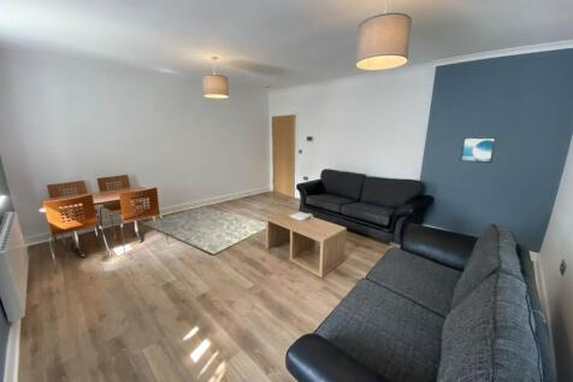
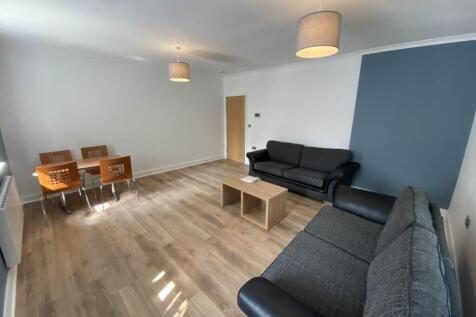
- rug [142,206,267,255]
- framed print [459,136,497,164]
